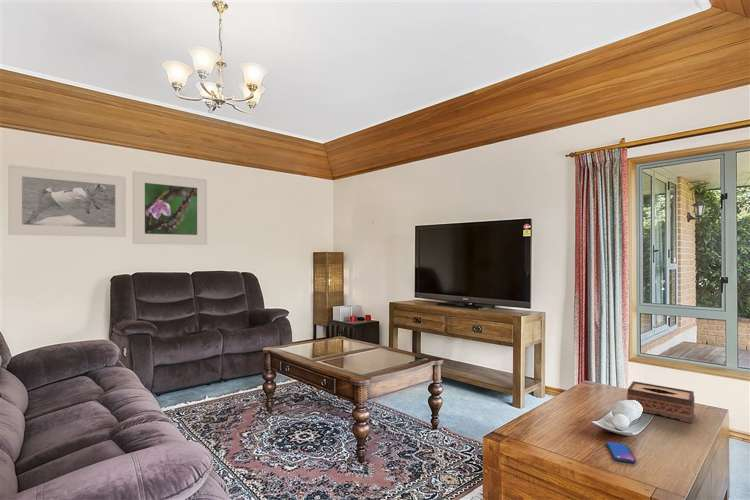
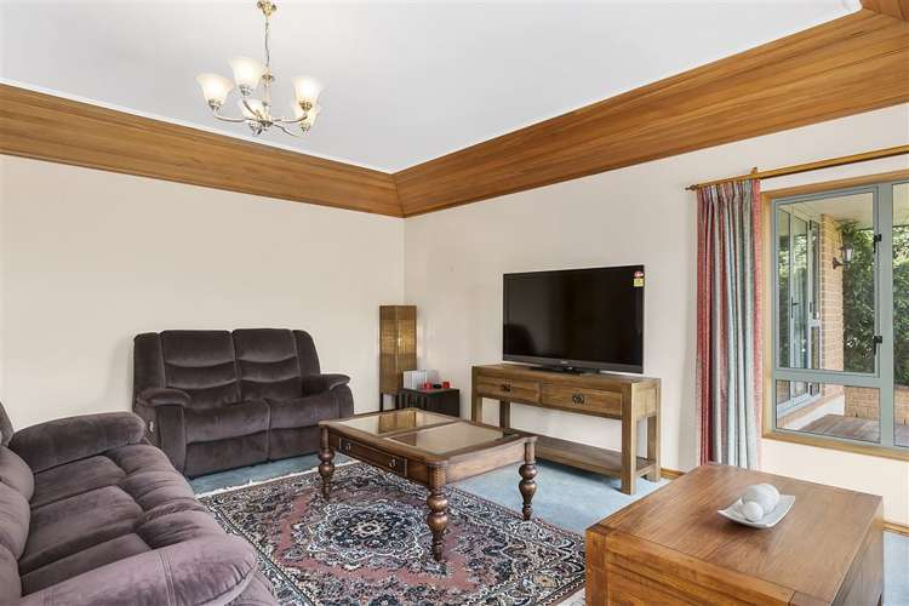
- tissue box [626,380,695,424]
- smartphone [605,441,637,464]
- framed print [7,164,127,238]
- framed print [132,170,208,246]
